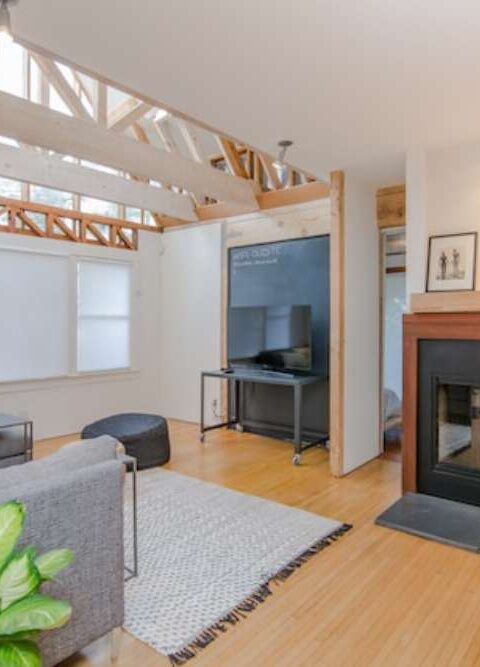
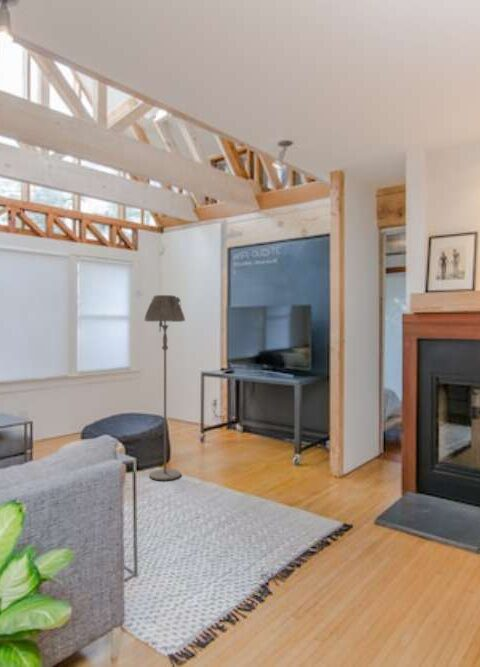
+ floor lamp [143,294,186,481]
